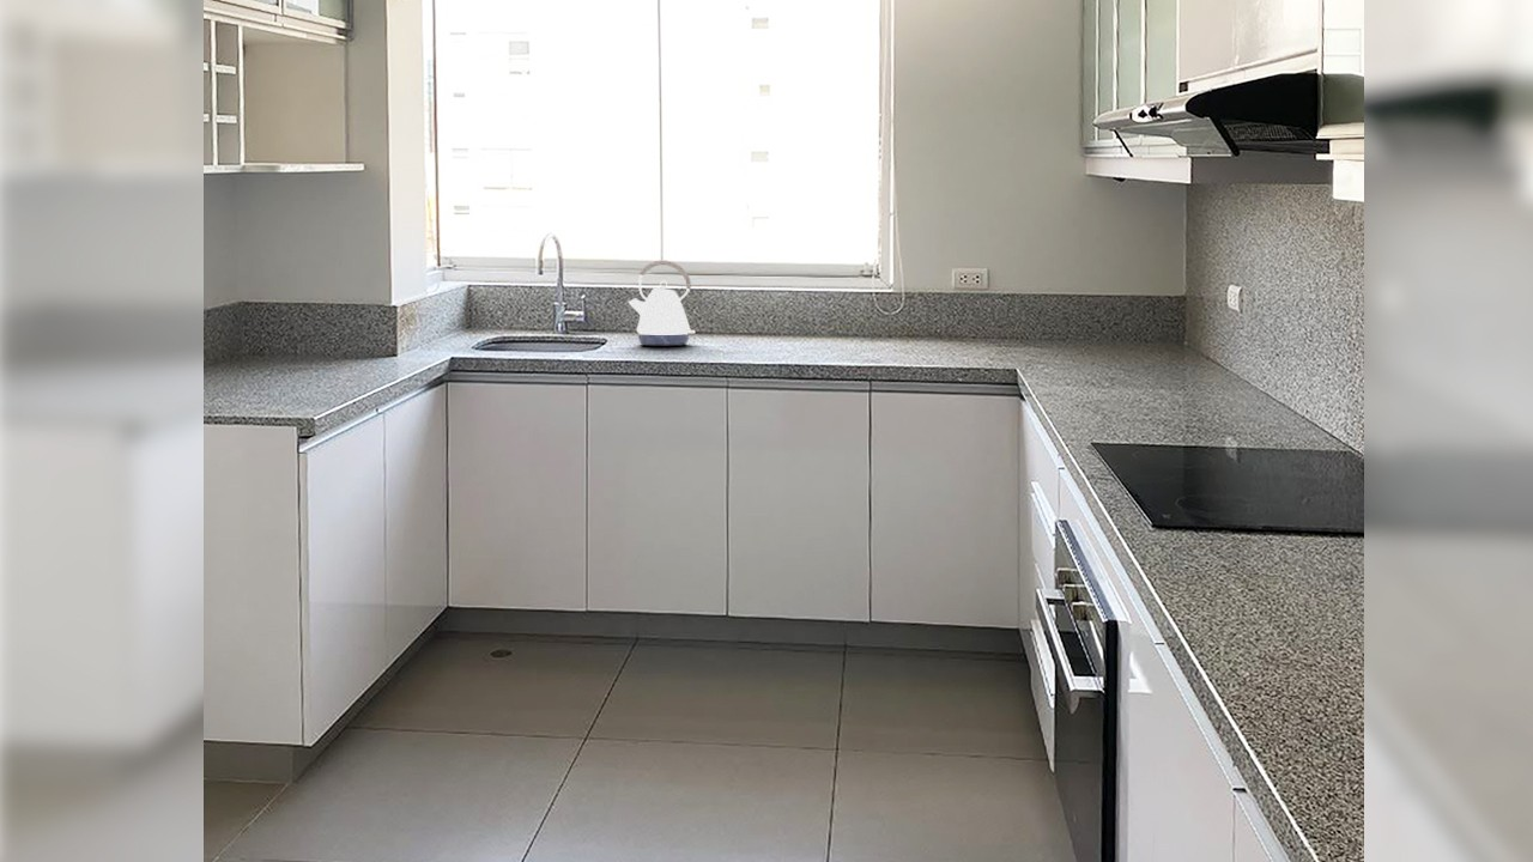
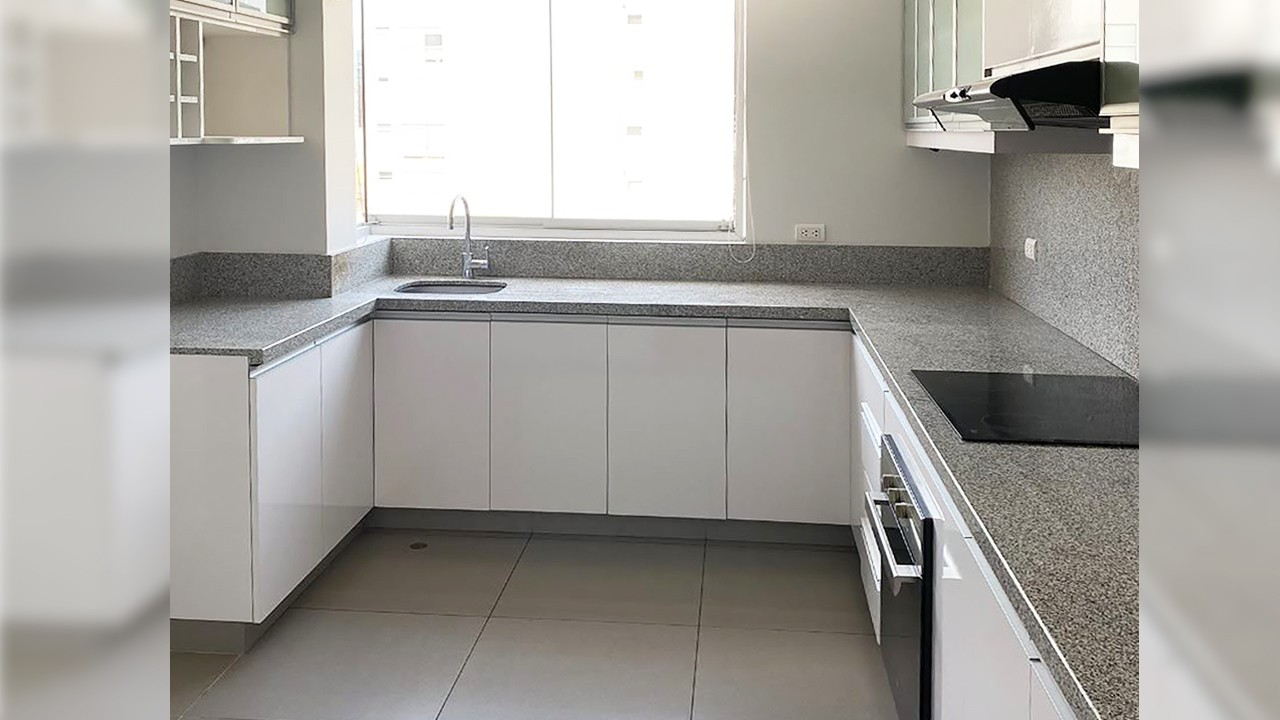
- kettle [626,259,696,346]
